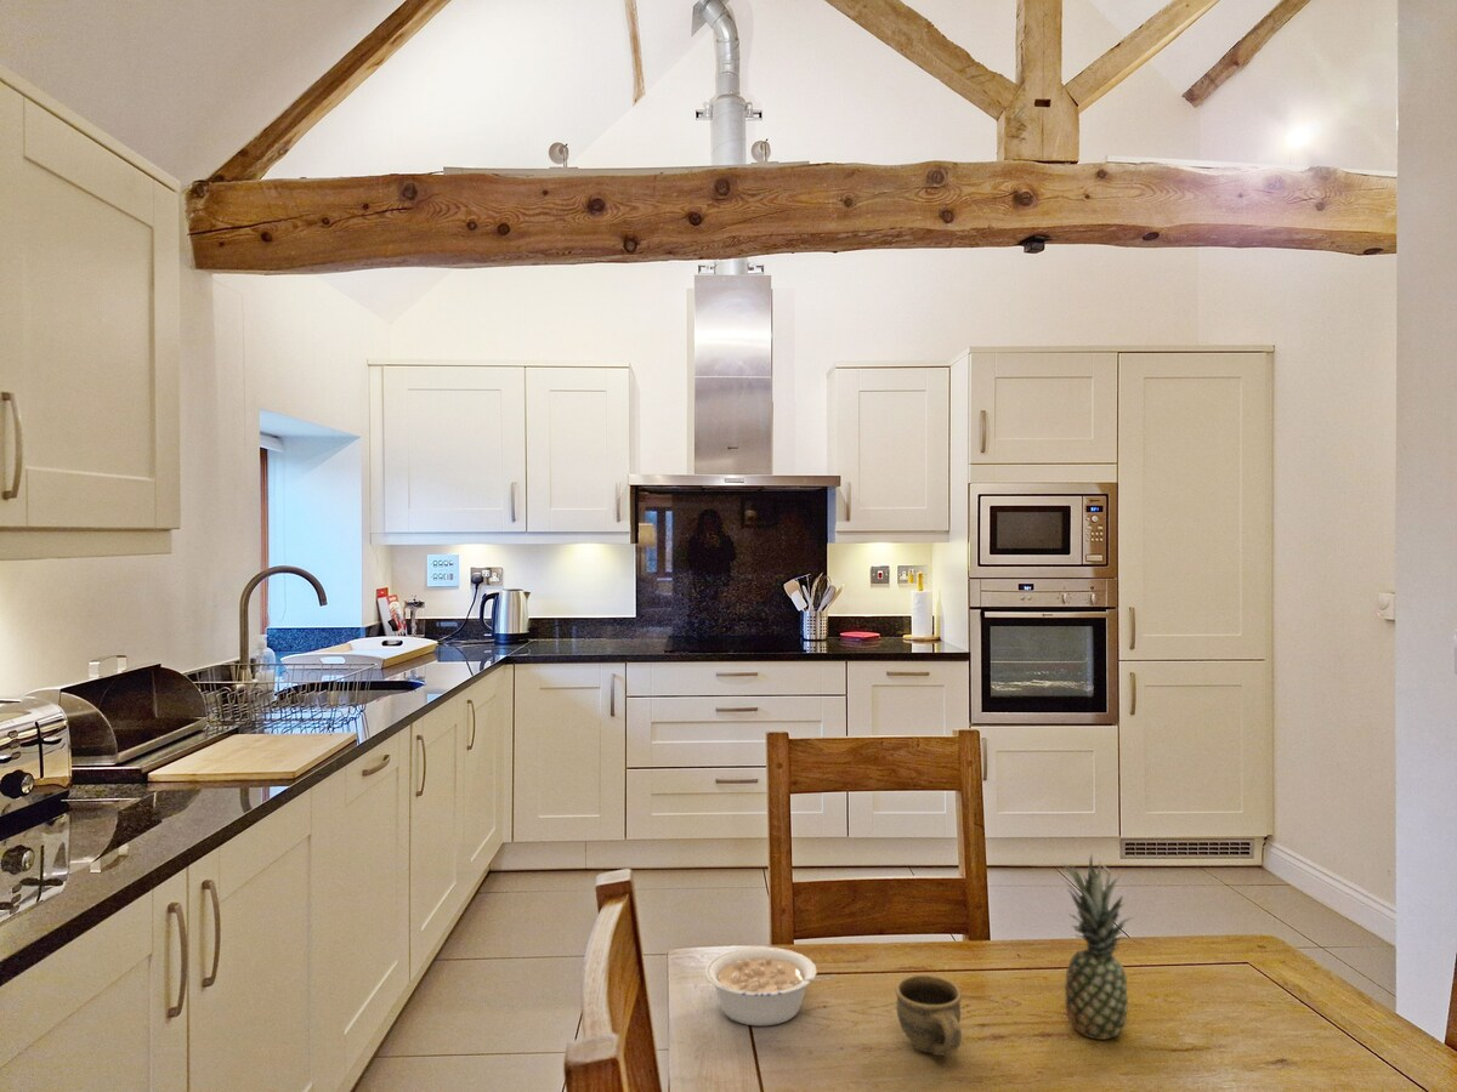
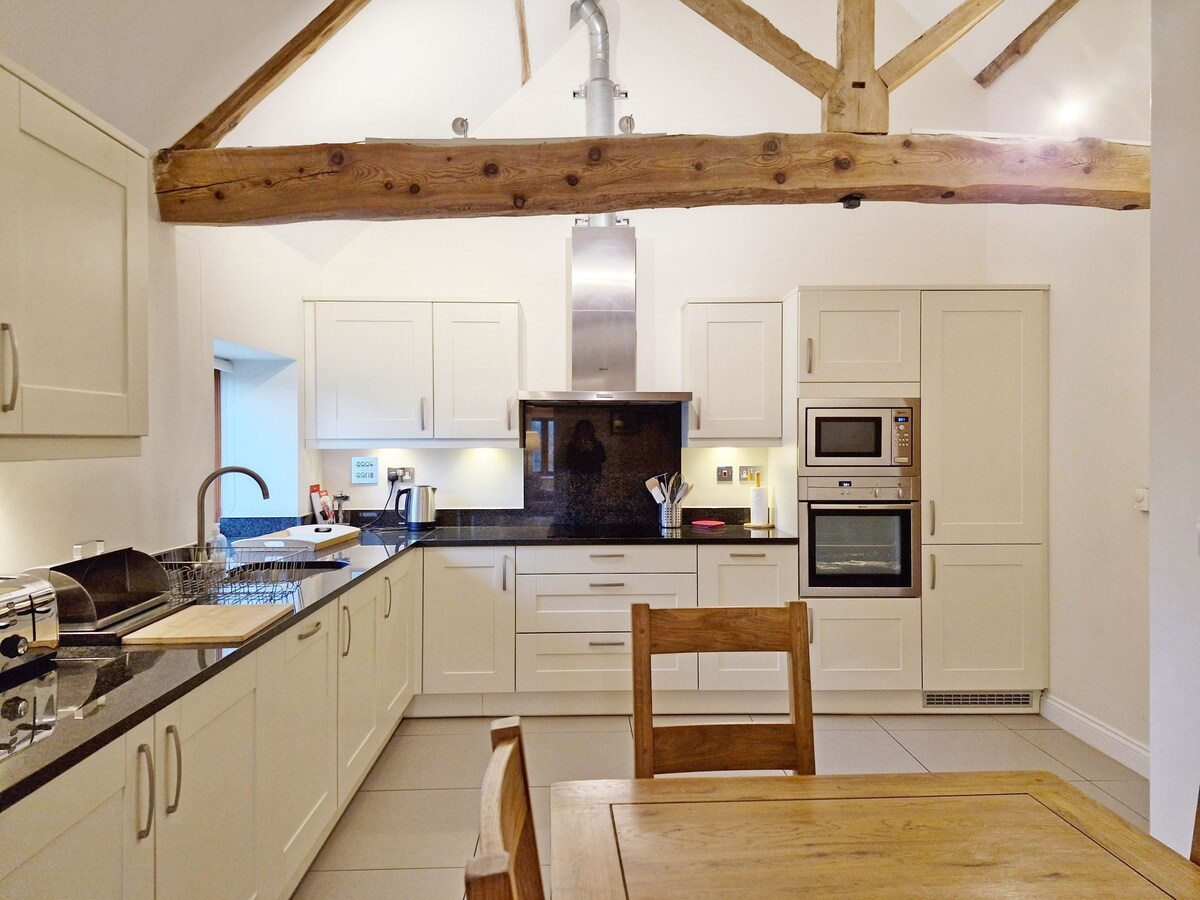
- cup [894,974,963,1057]
- legume [704,946,837,1026]
- fruit [1061,854,1136,1041]
